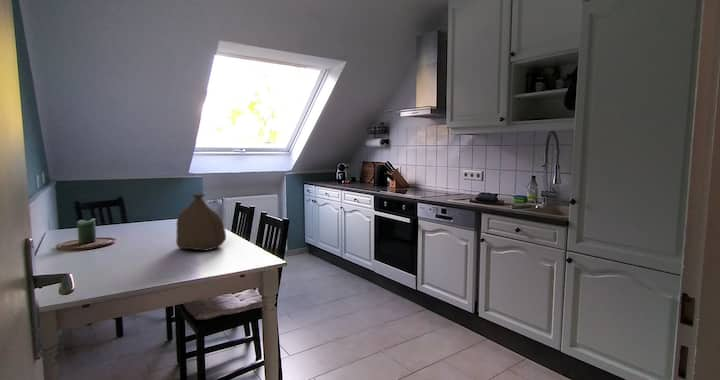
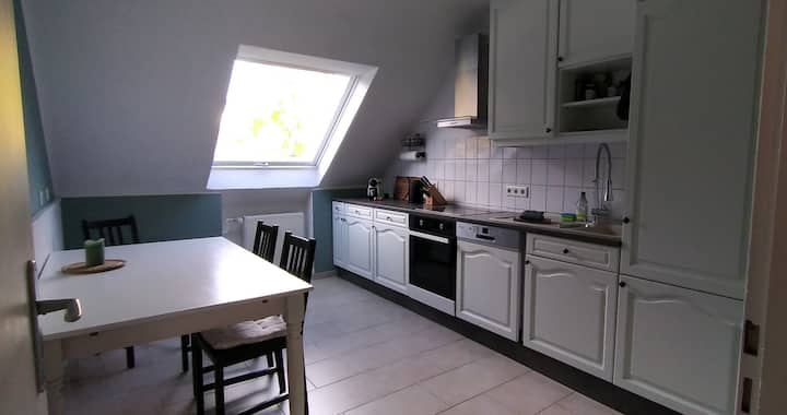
- bag [175,193,227,252]
